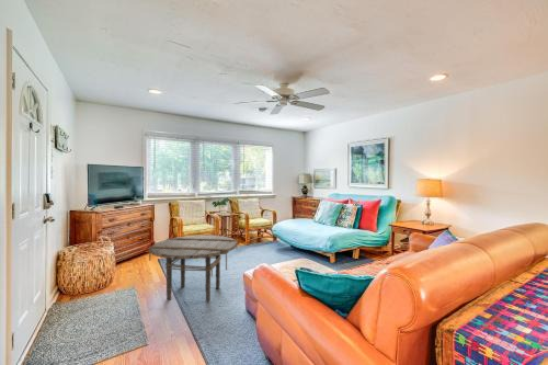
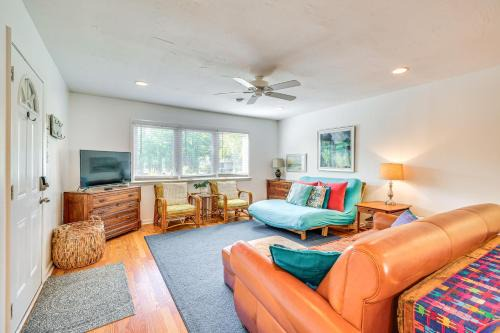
- round table [148,233,239,303]
